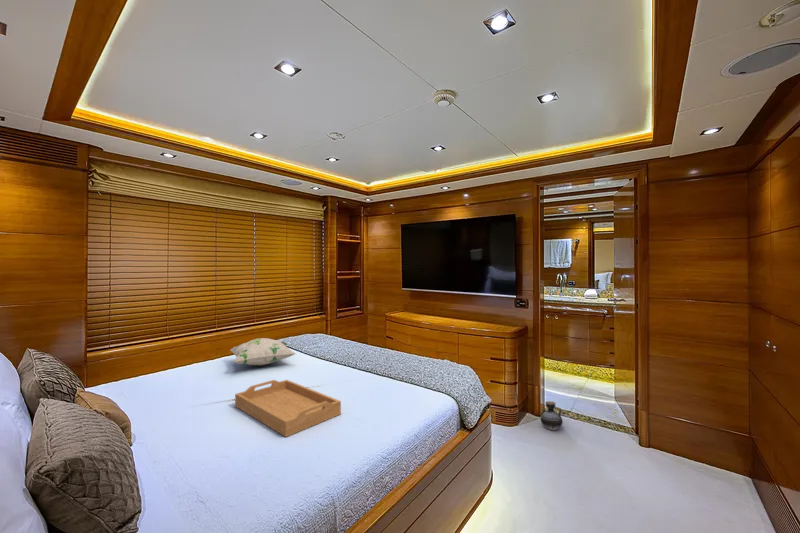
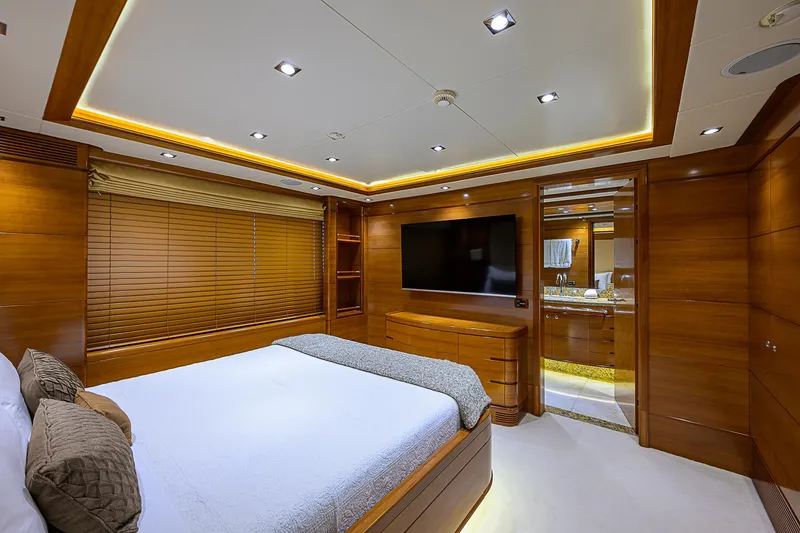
- ceramic jug [540,400,564,431]
- serving tray [234,379,342,438]
- decorative pillow [229,337,297,367]
